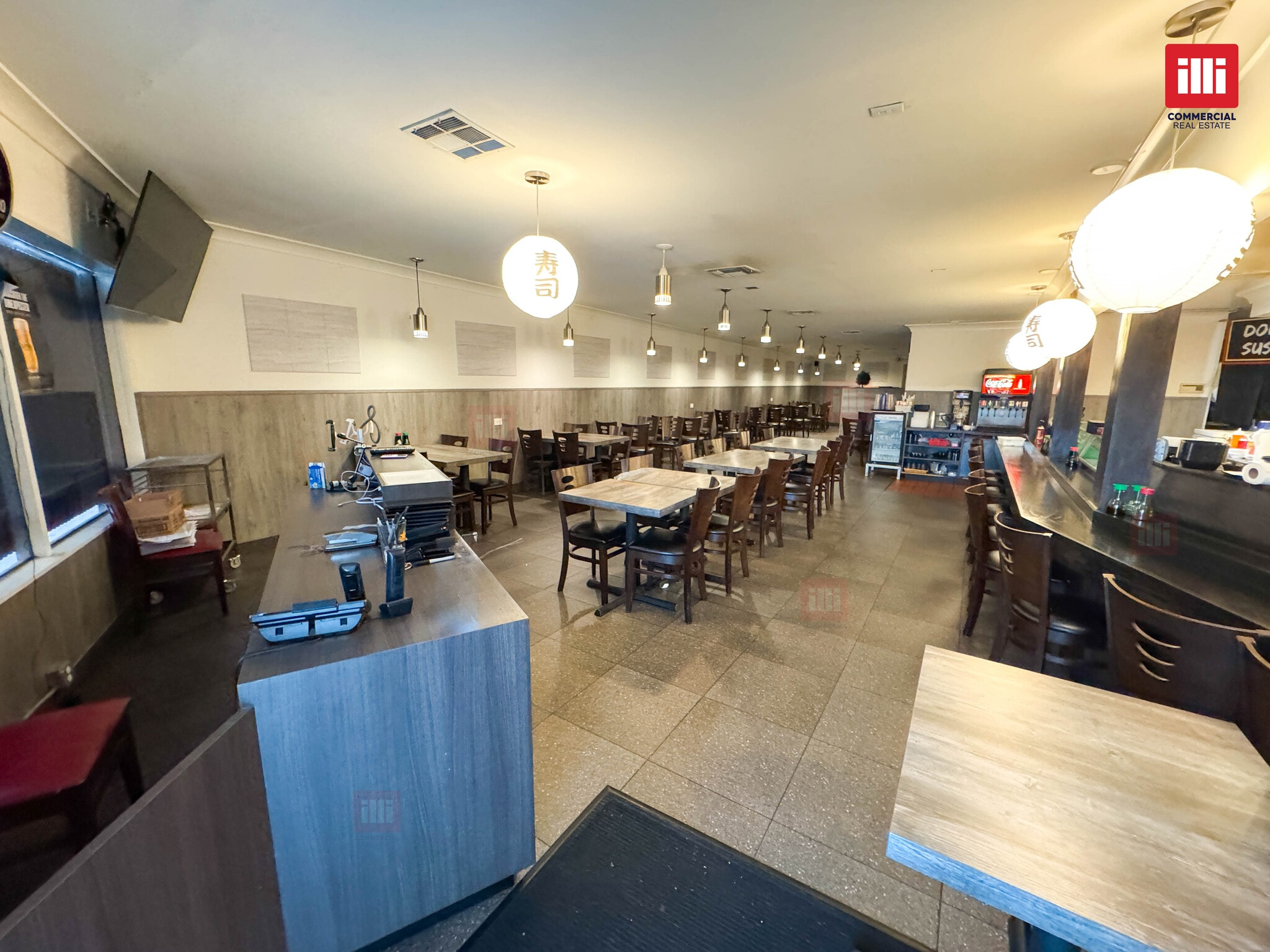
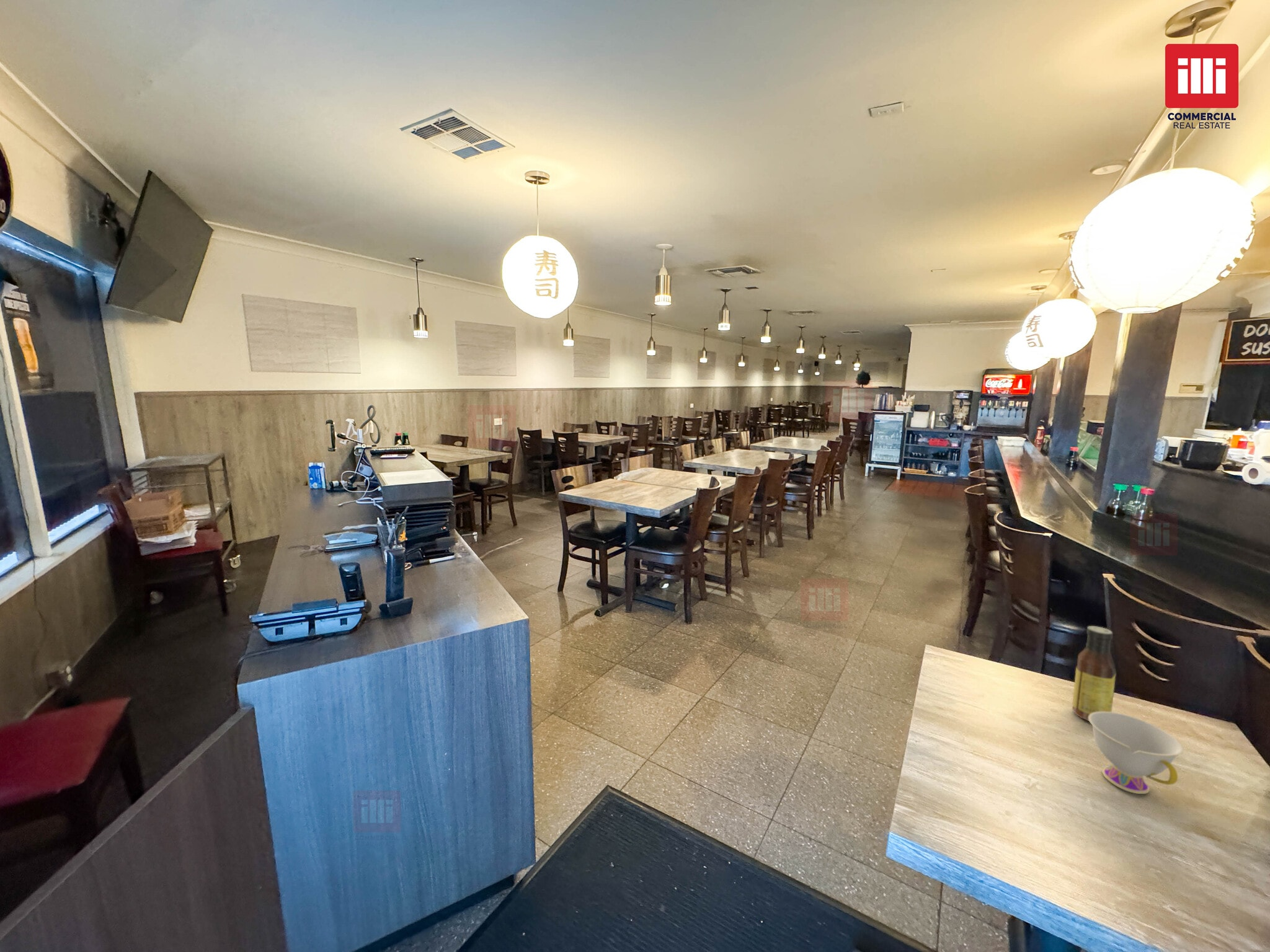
+ sauce bottle [1072,625,1117,722]
+ teacup [1088,712,1184,795]
